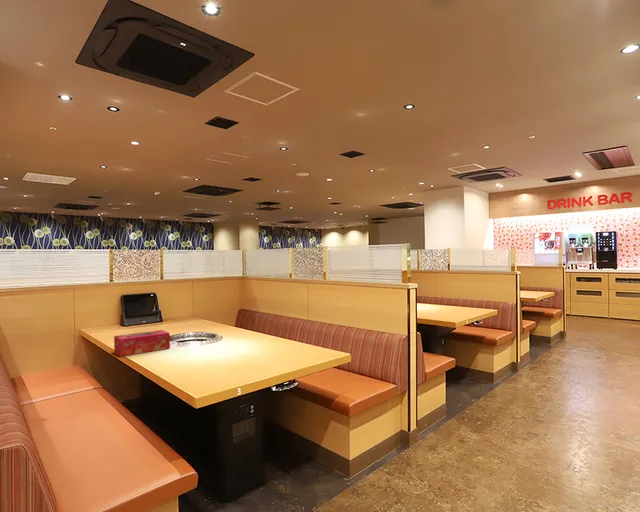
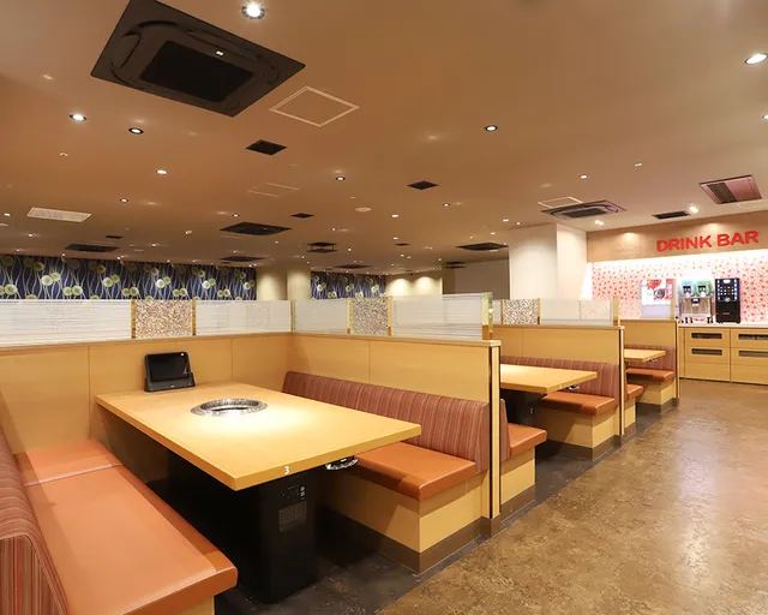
- tissue box [113,329,171,357]
